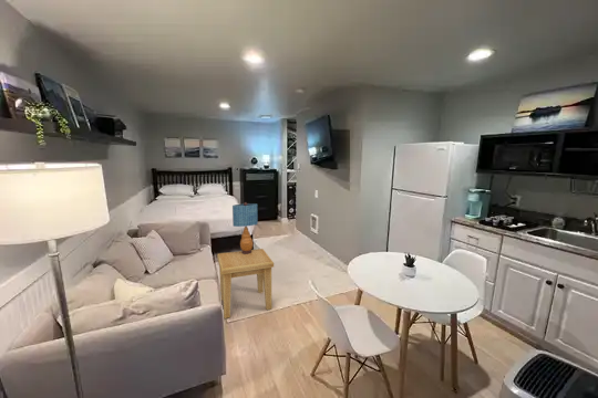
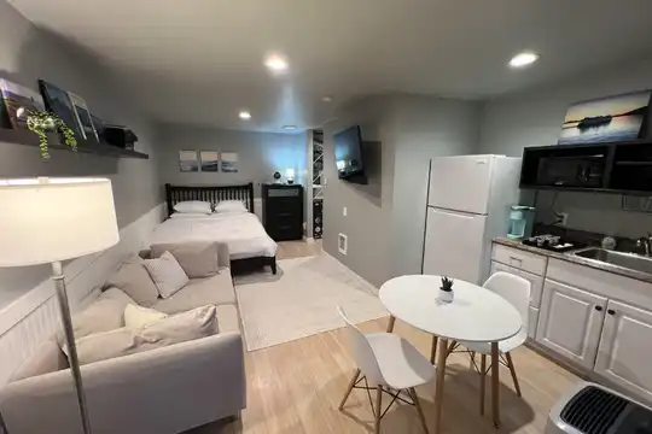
- side table [216,248,275,320]
- table lamp [231,201,258,254]
